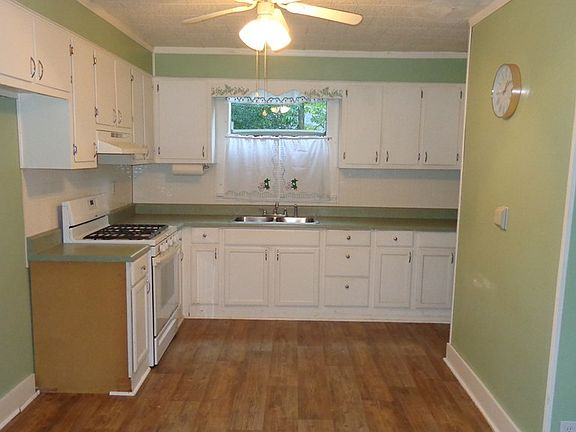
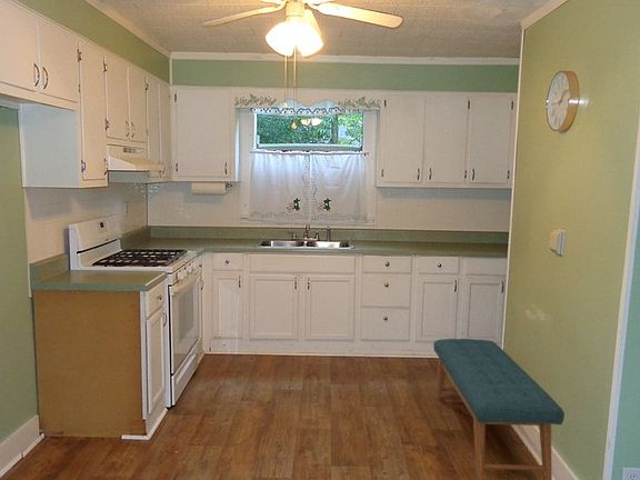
+ bench [432,338,566,480]
